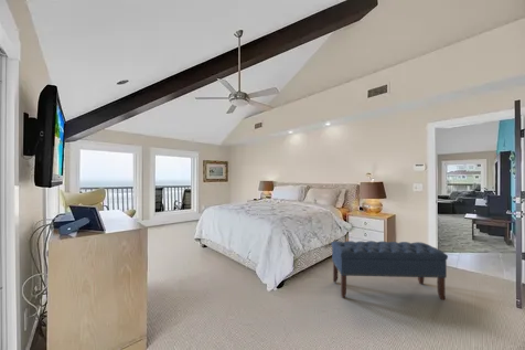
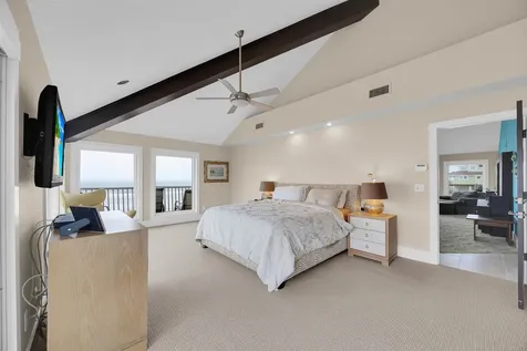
- bench [330,240,449,300]
